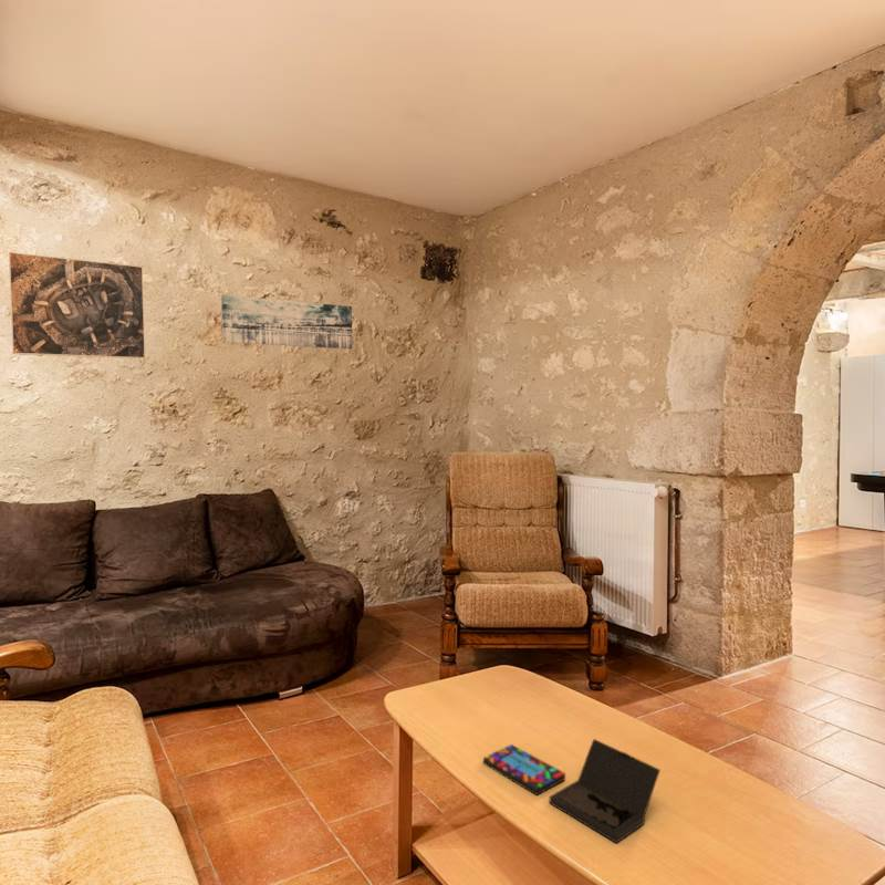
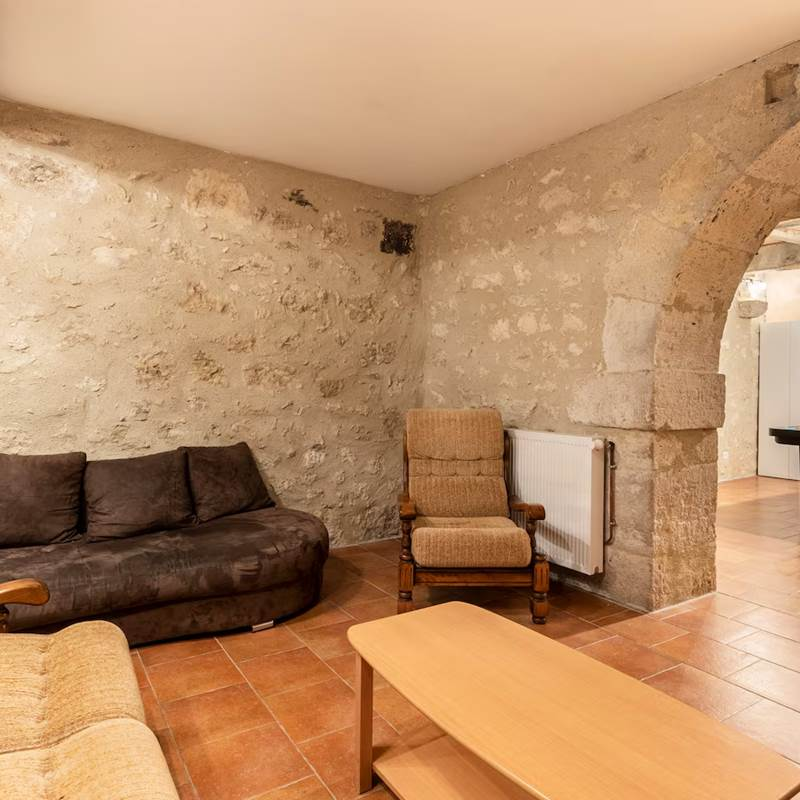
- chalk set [482,738,662,844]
- wall art [220,294,353,351]
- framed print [8,251,146,360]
